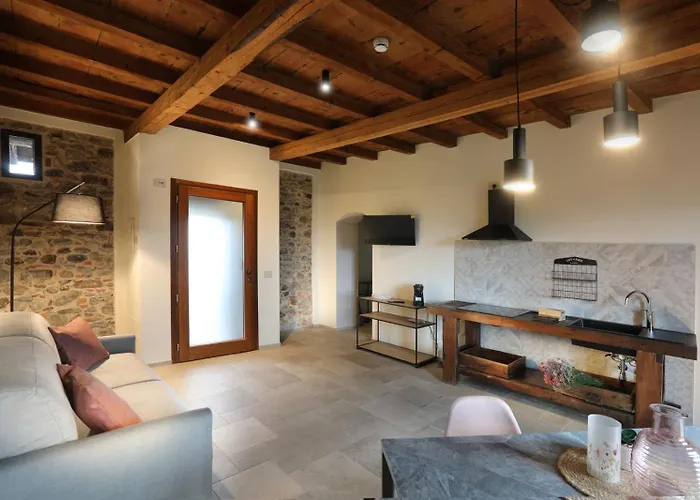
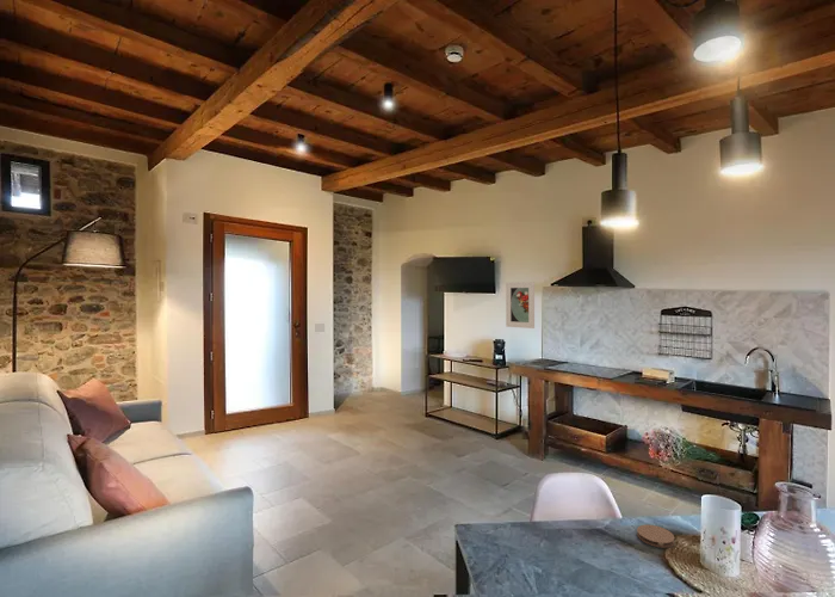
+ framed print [505,281,536,330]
+ coaster [636,524,675,549]
